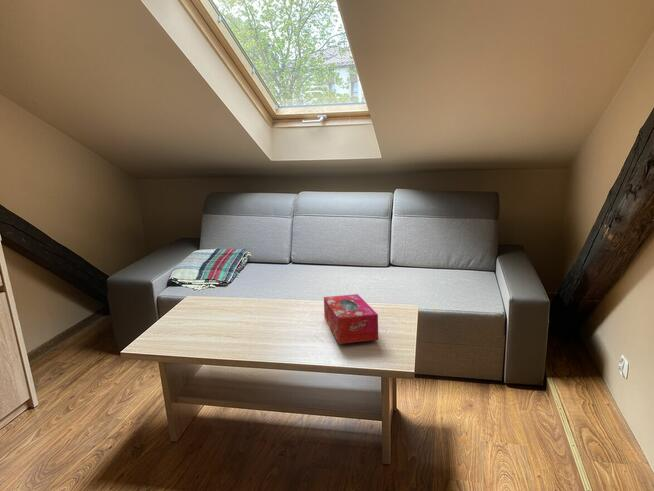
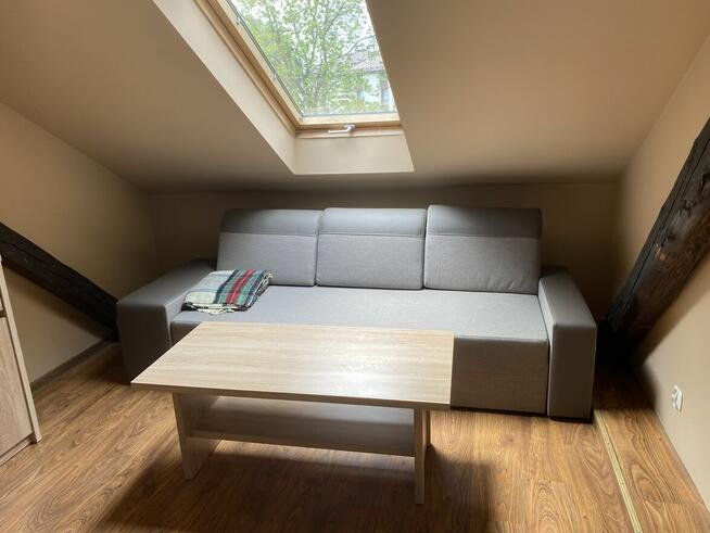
- tissue box [323,293,379,345]
